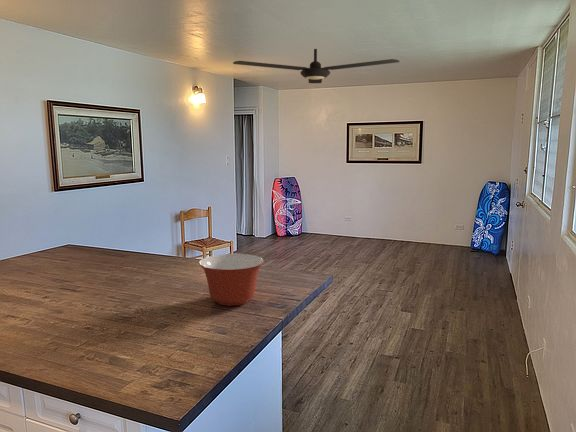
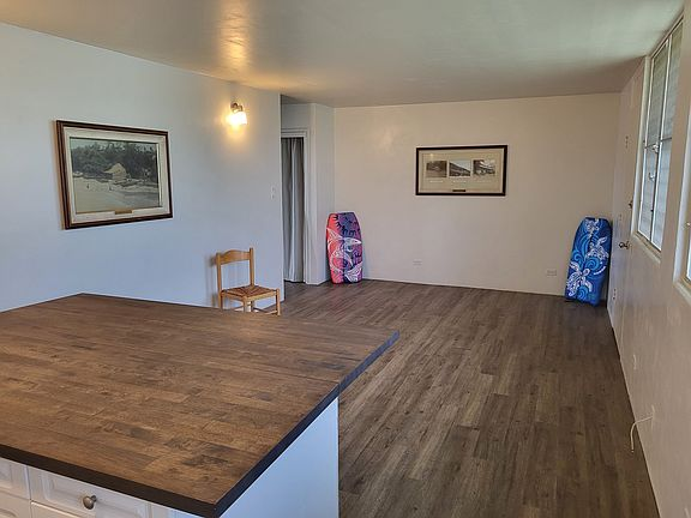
- mixing bowl [198,253,265,307]
- ceiling fan [232,48,401,84]
